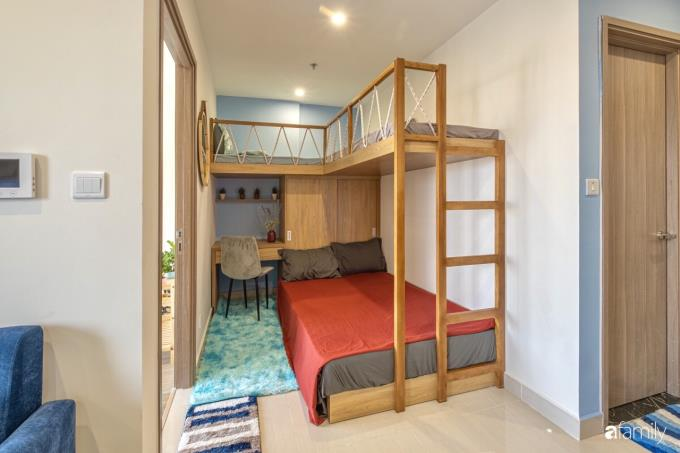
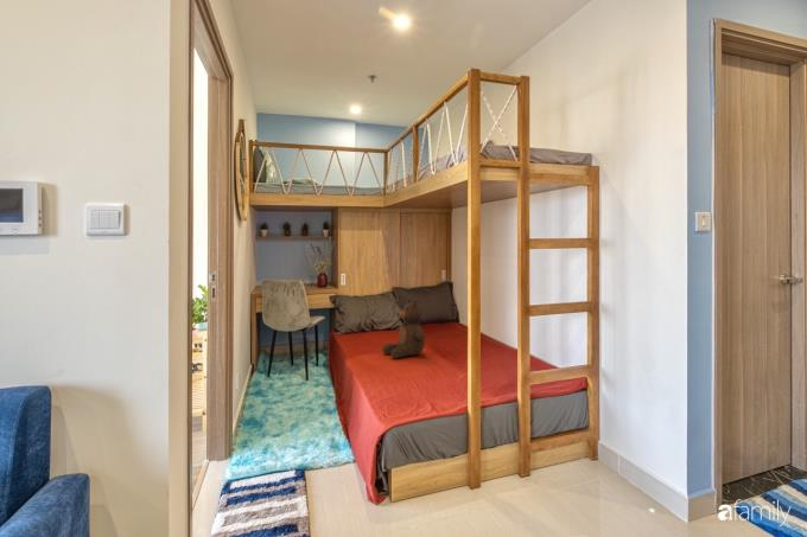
+ teddy bear [381,296,426,359]
